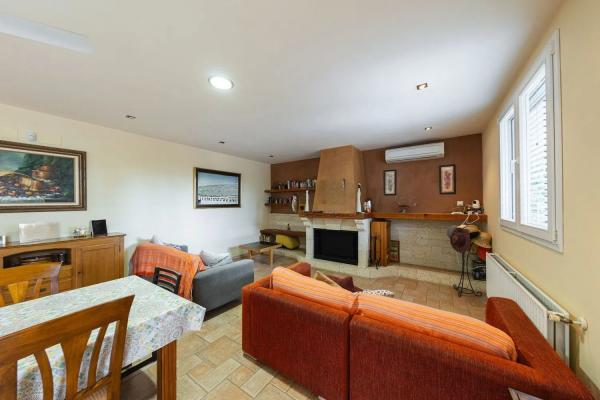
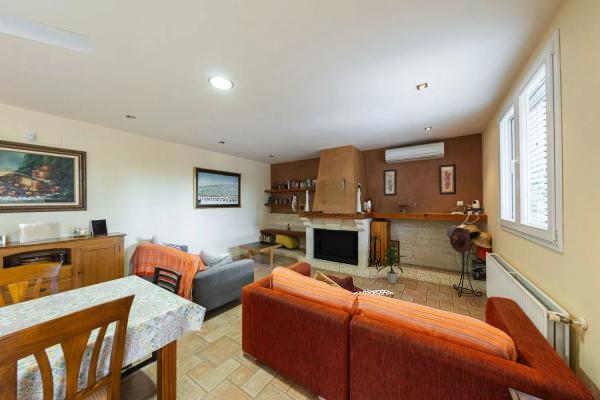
+ indoor plant [376,247,408,284]
